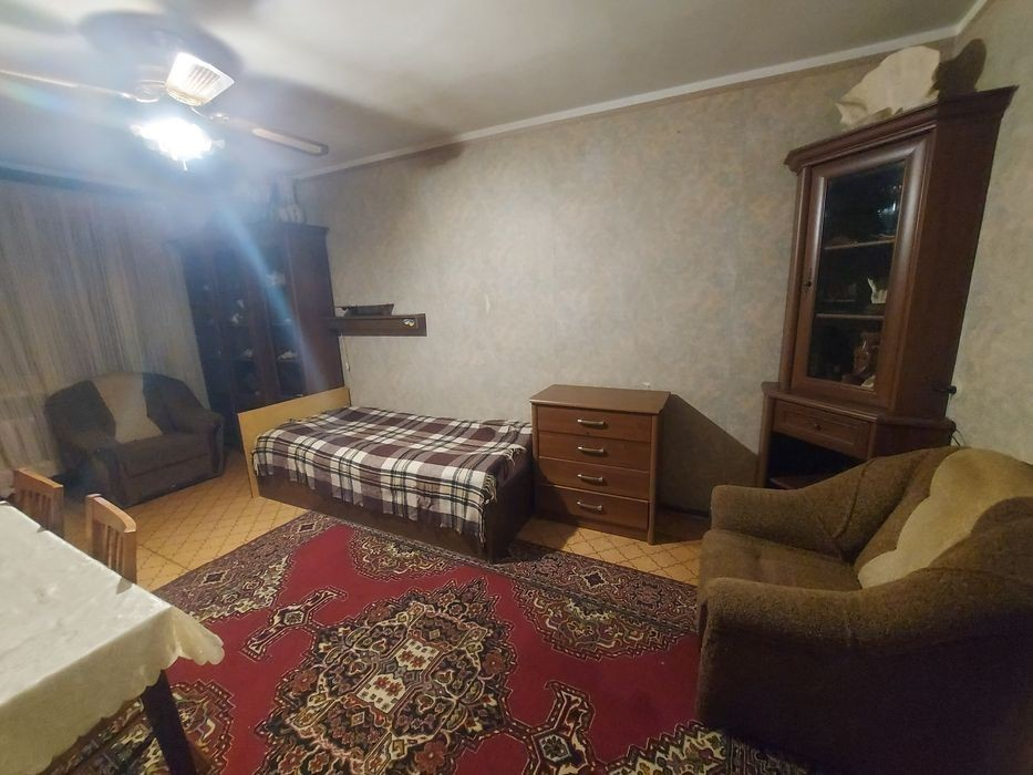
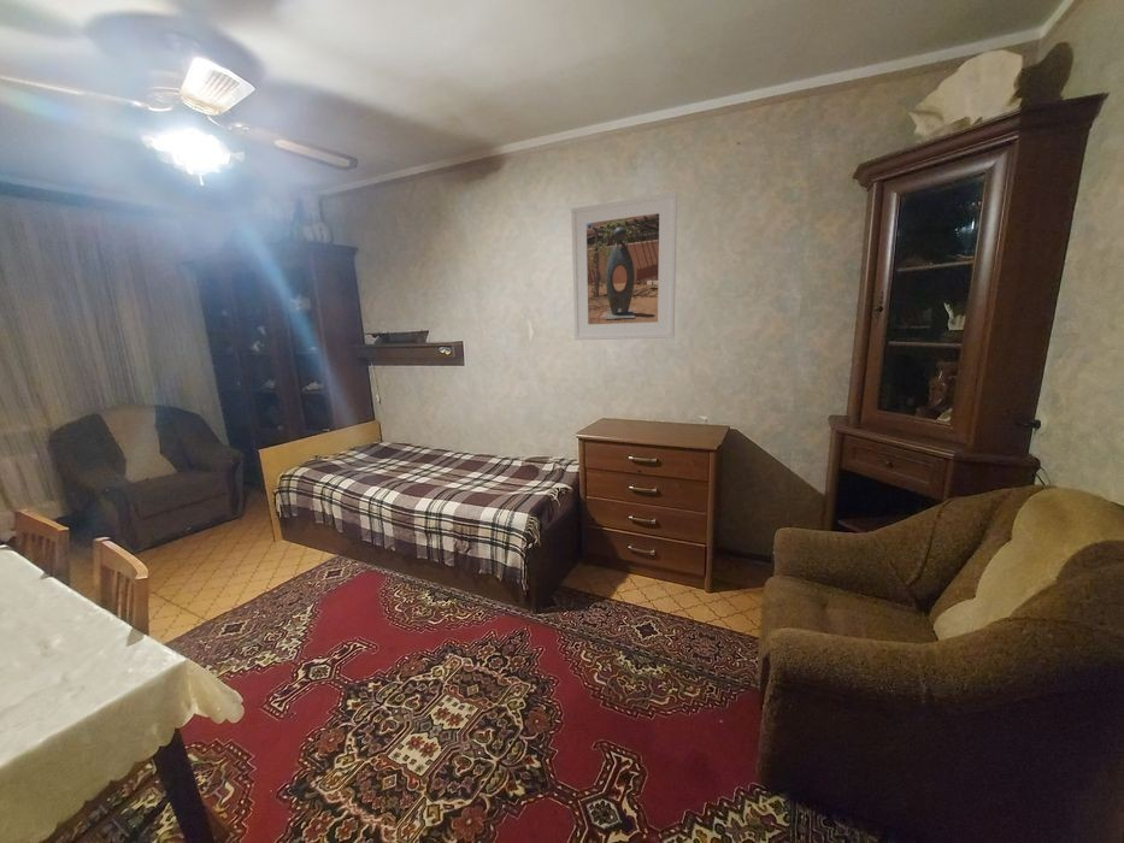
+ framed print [570,191,678,341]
